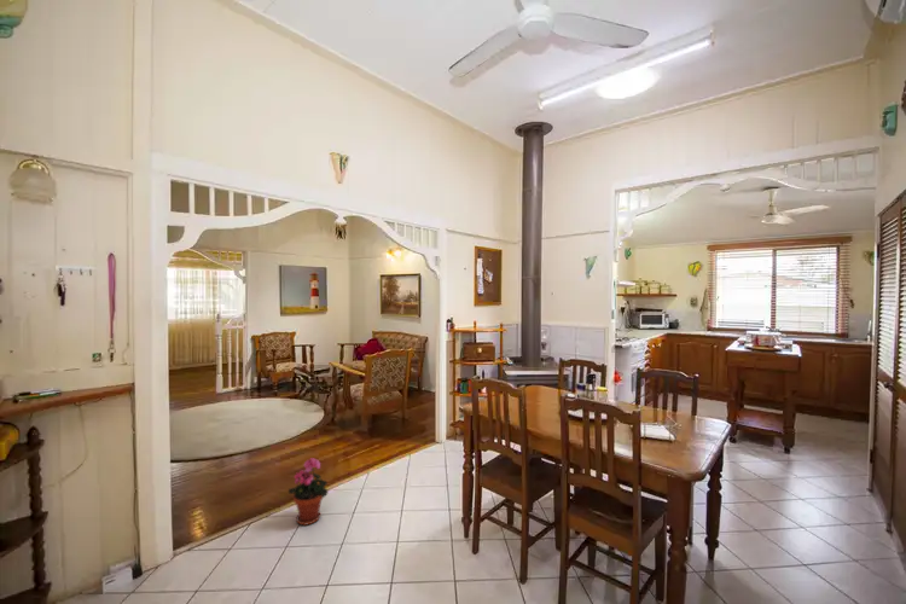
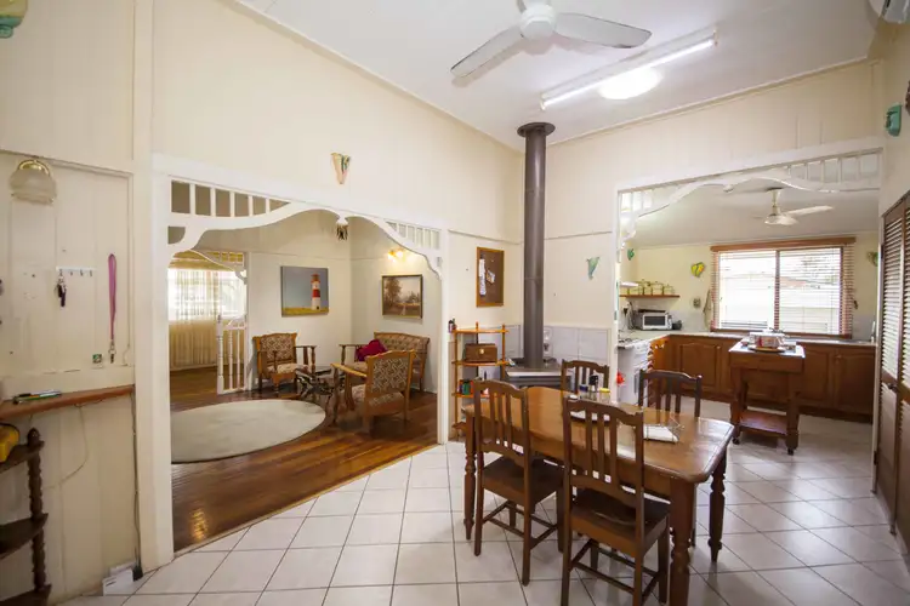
- potted plant [288,457,330,527]
